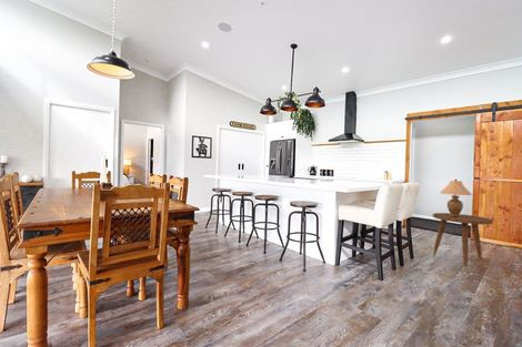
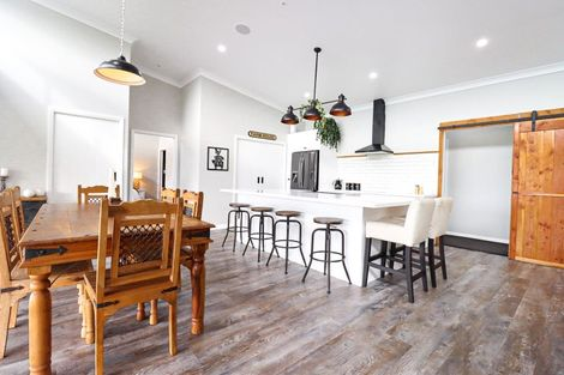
- side table [432,212,494,273]
- table lamp [439,178,473,216]
